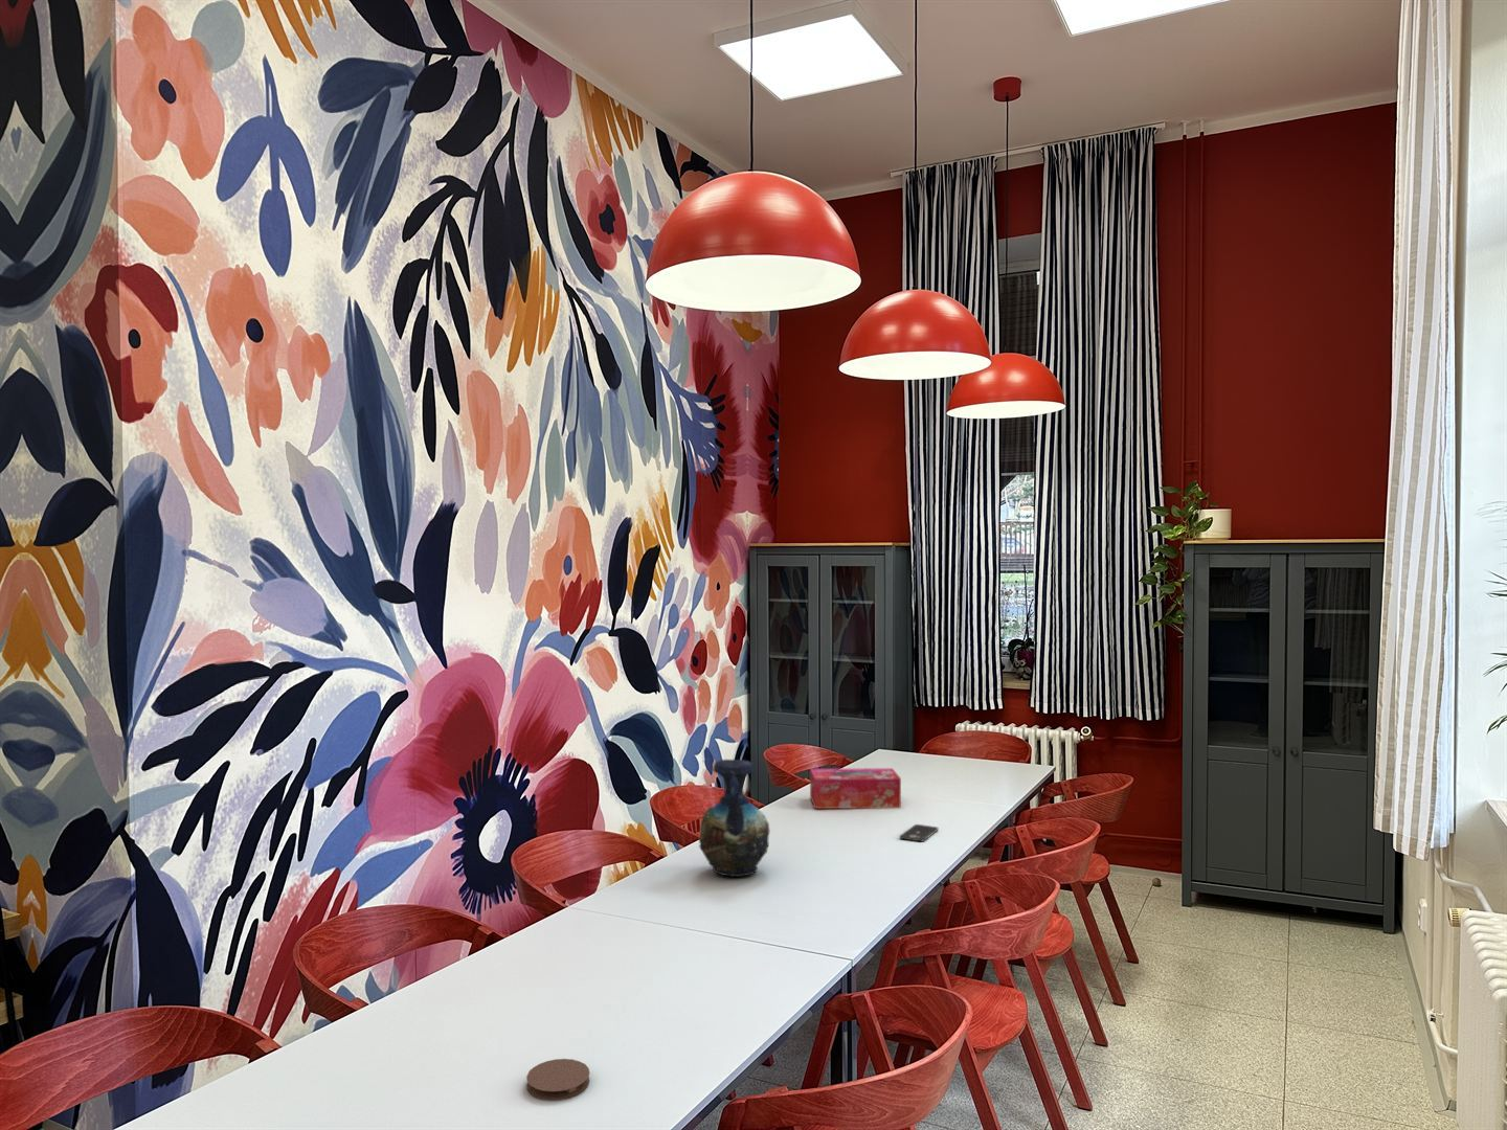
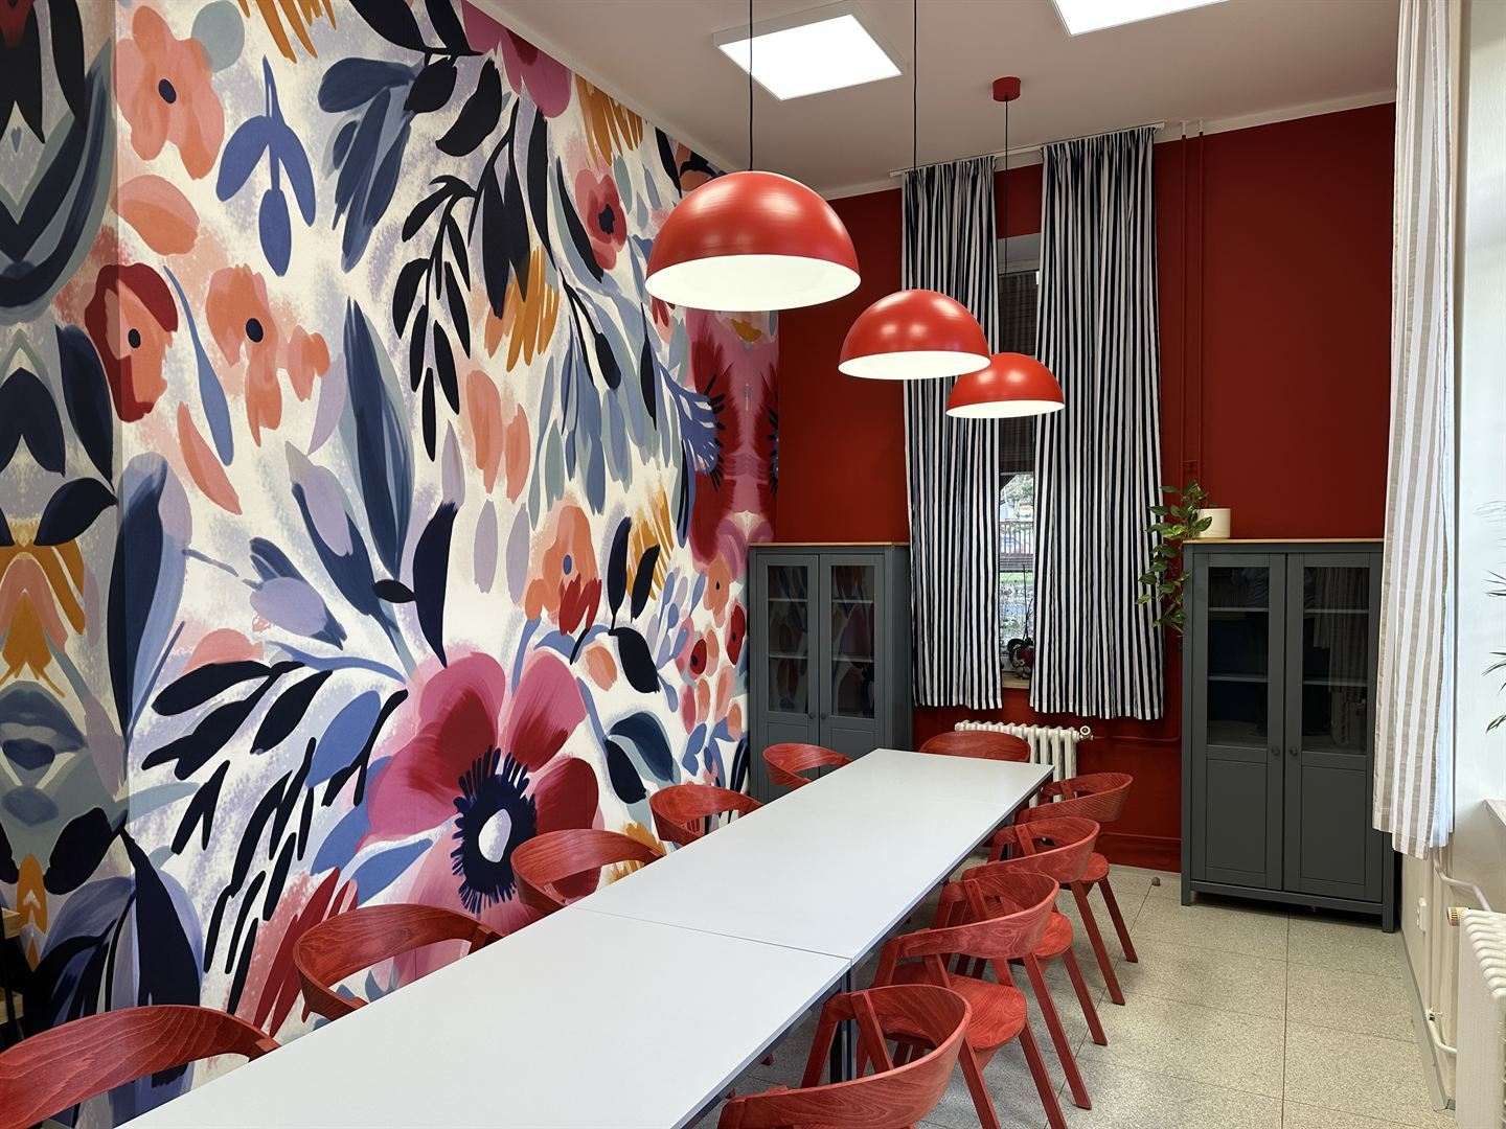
- tissue box [809,767,902,810]
- coaster [526,1058,590,1100]
- smartphone [899,824,939,843]
- vase [698,758,770,878]
